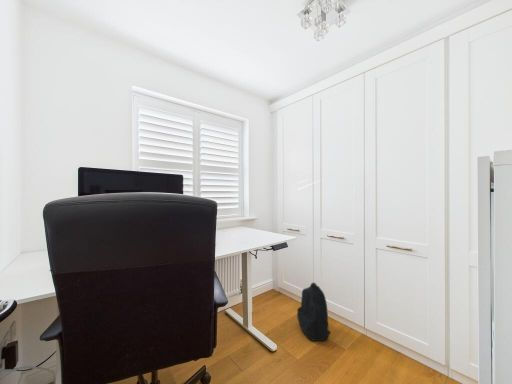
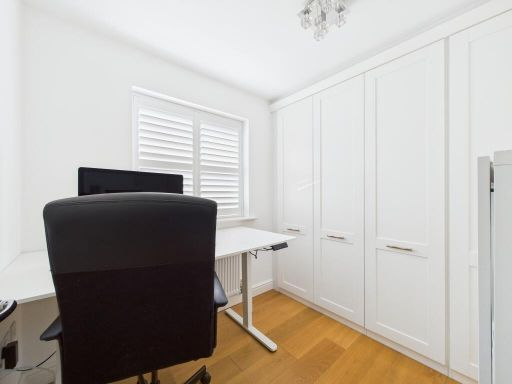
- backpack [296,282,332,342]
